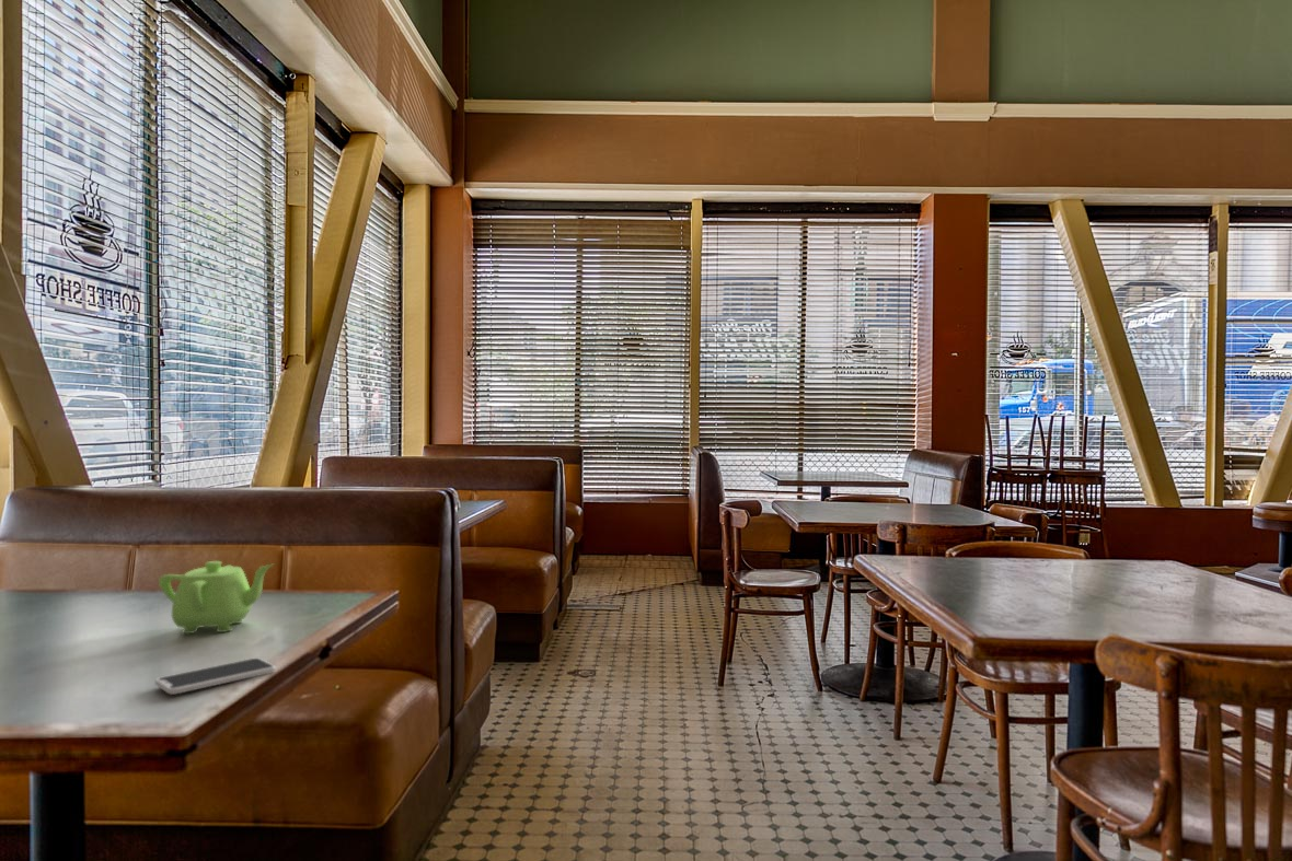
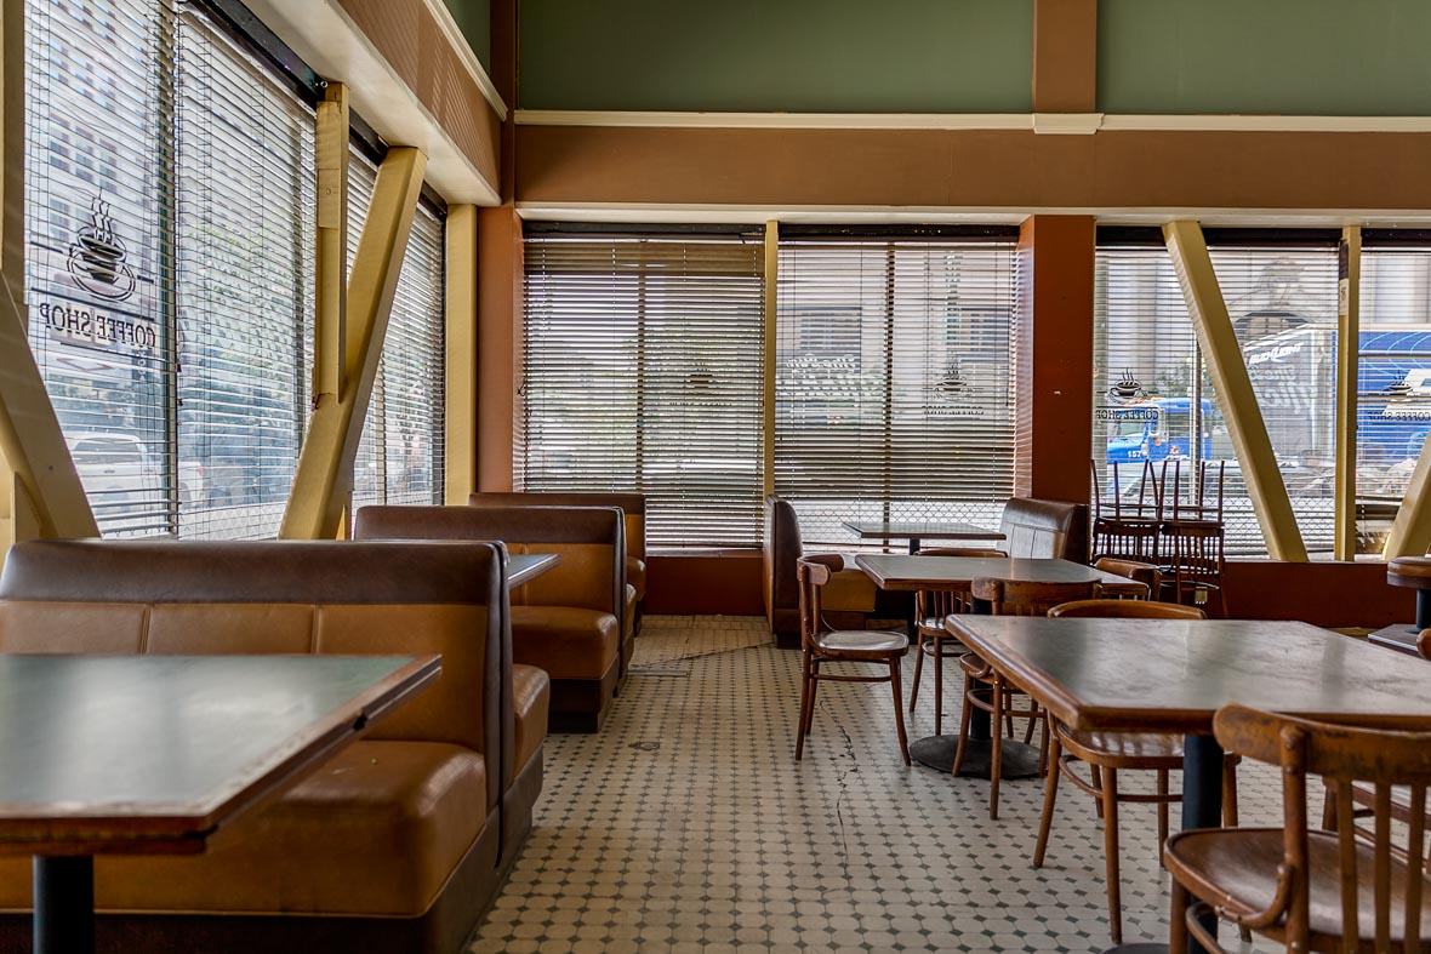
- teapot [158,560,275,635]
- smartphone [153,658,277,696]
